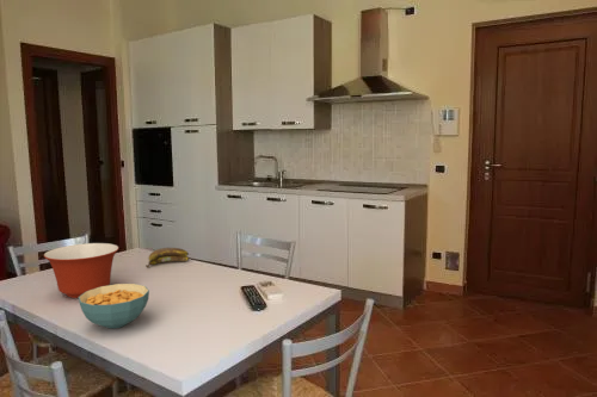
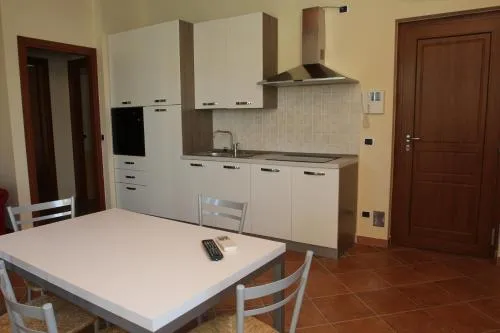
- banana [144,247,190,268]
- mixing bowl [43,242,119,299]
- cereal bowl [78,283,150,329]
